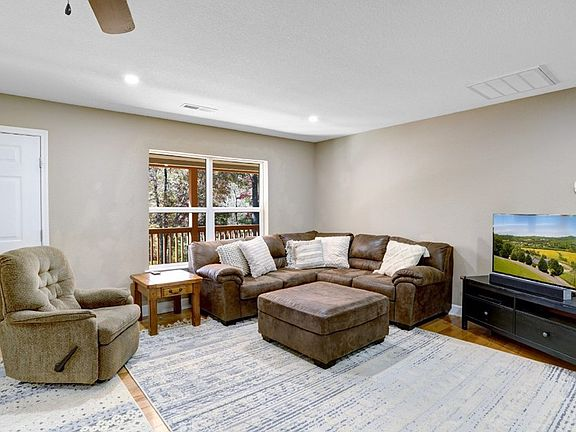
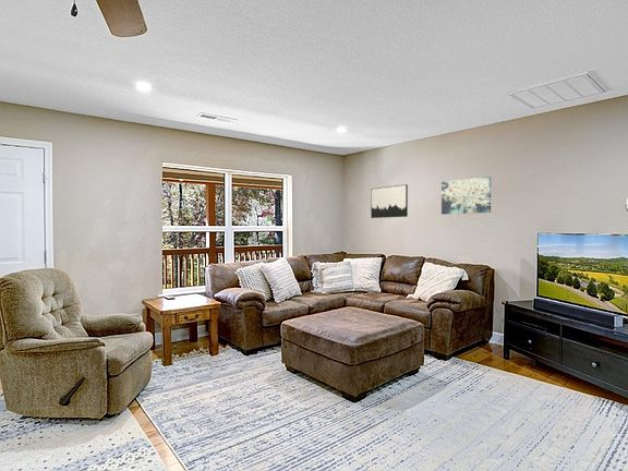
+ wall art [370,183,409,219]
+ wall art [440,176,492,216]
